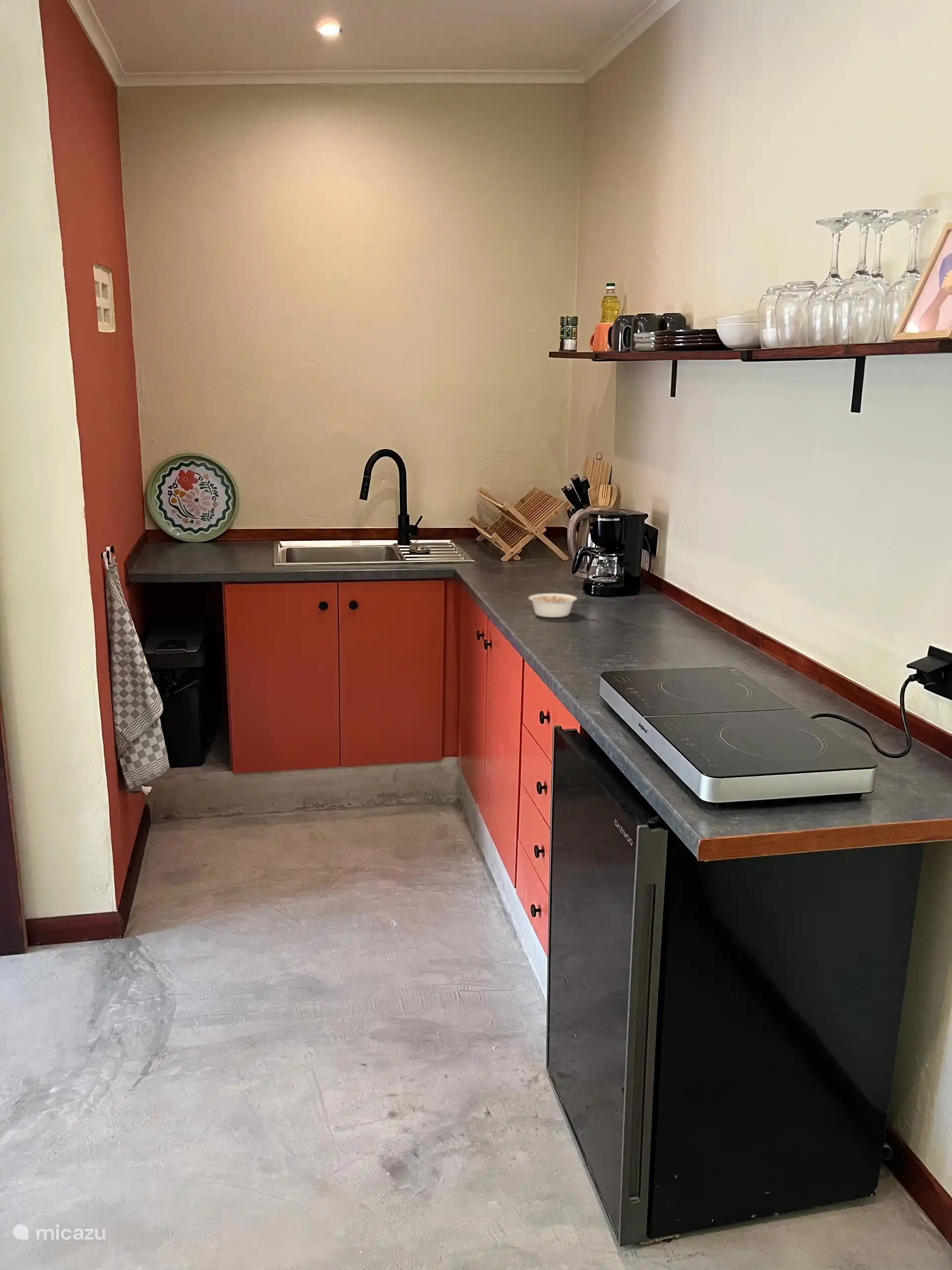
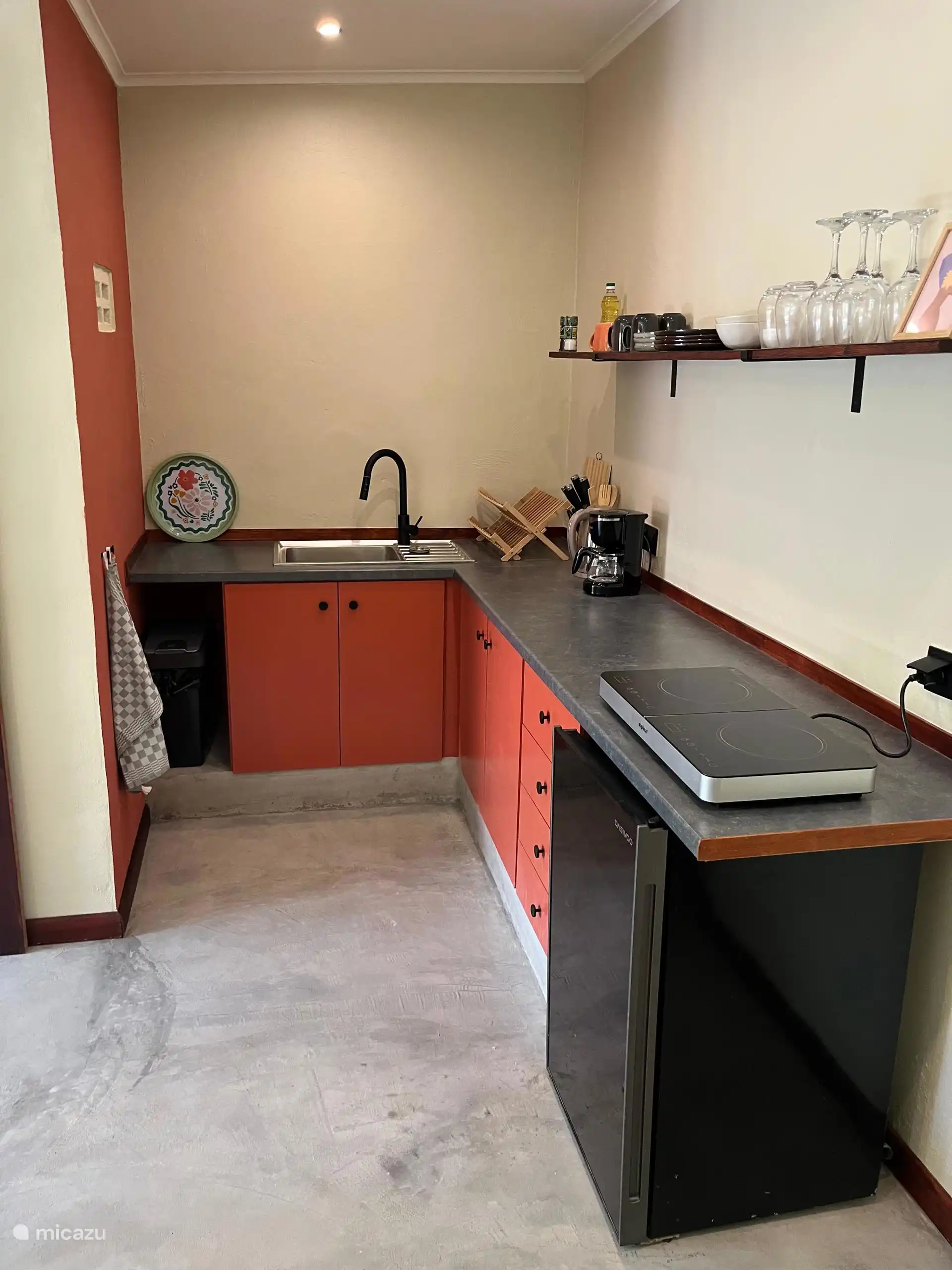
- legume [528,593,586,618]
